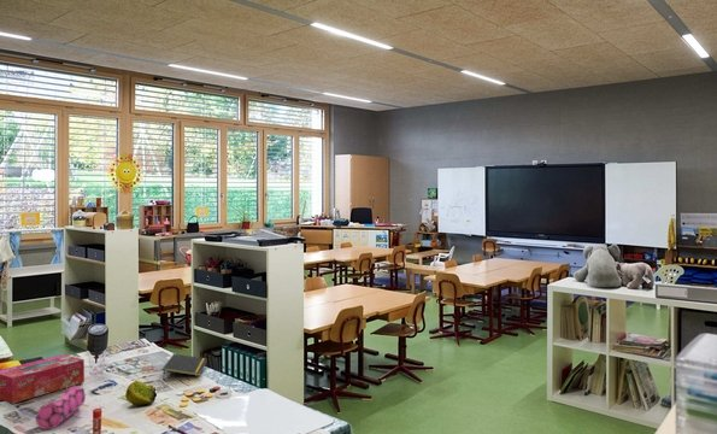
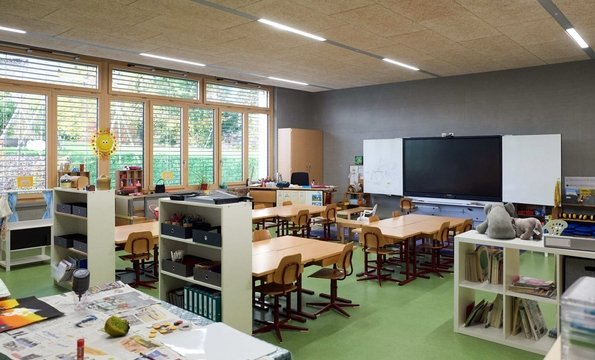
- notepad [161,352,208,380]
- tissue box [0,353,86,405]
- pencil case [35,385,87,430]
